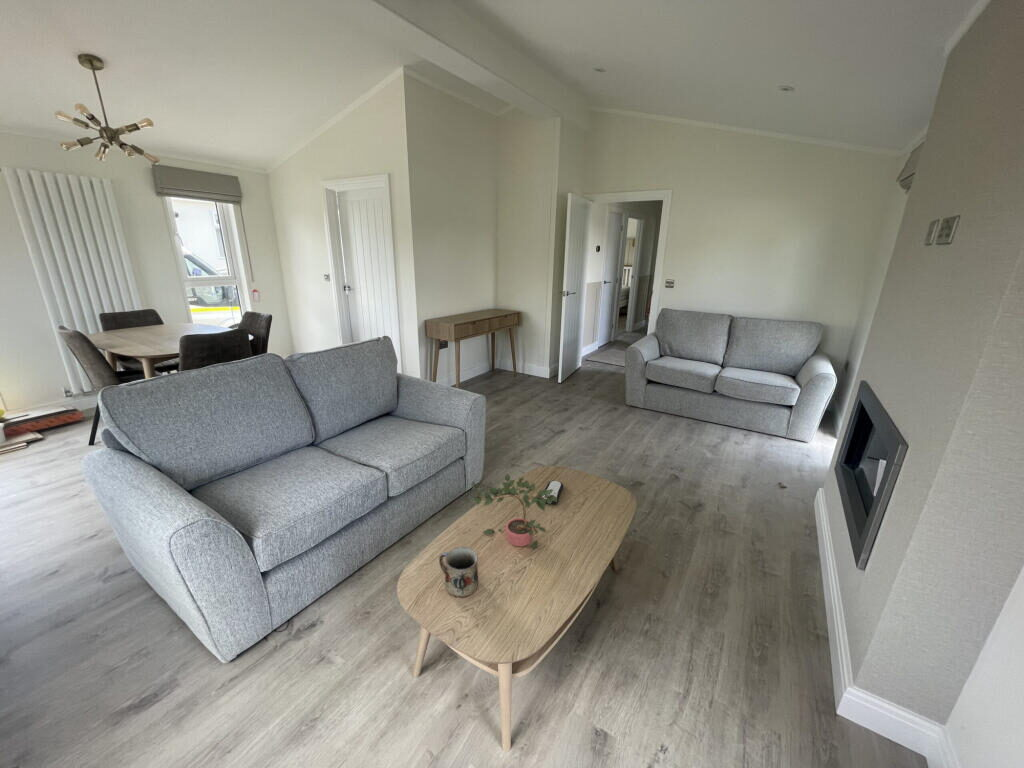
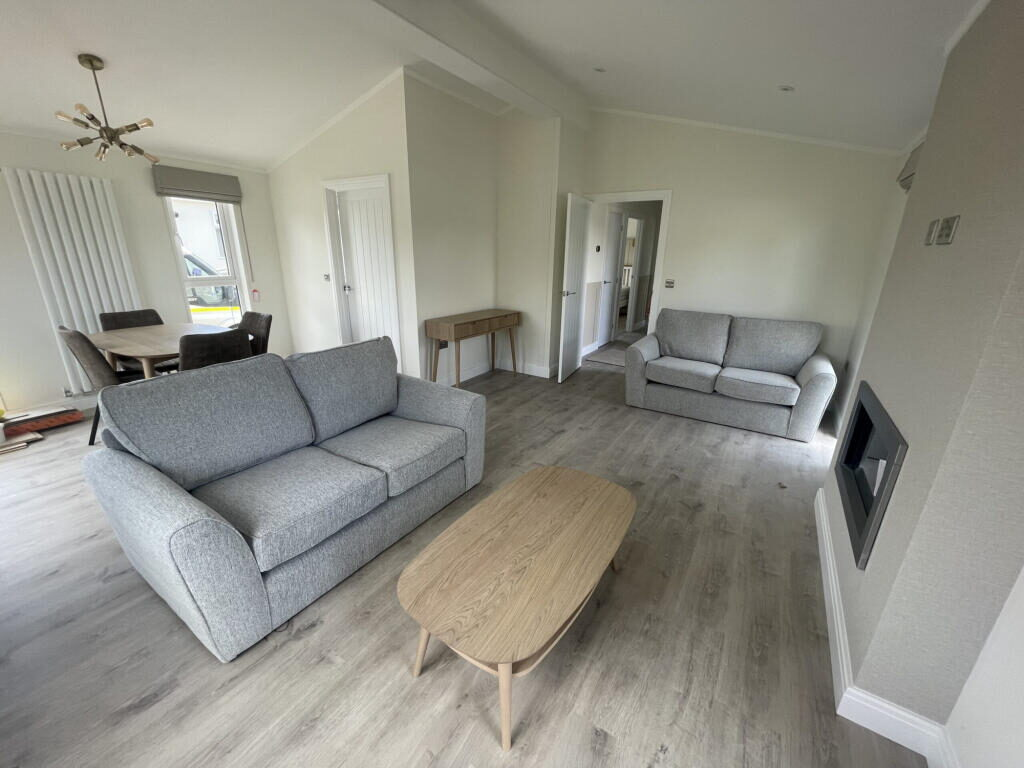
- potted plant [469,473,557,549]
- mug [438,546,479,598]
- remote control [541,480,564,506]
